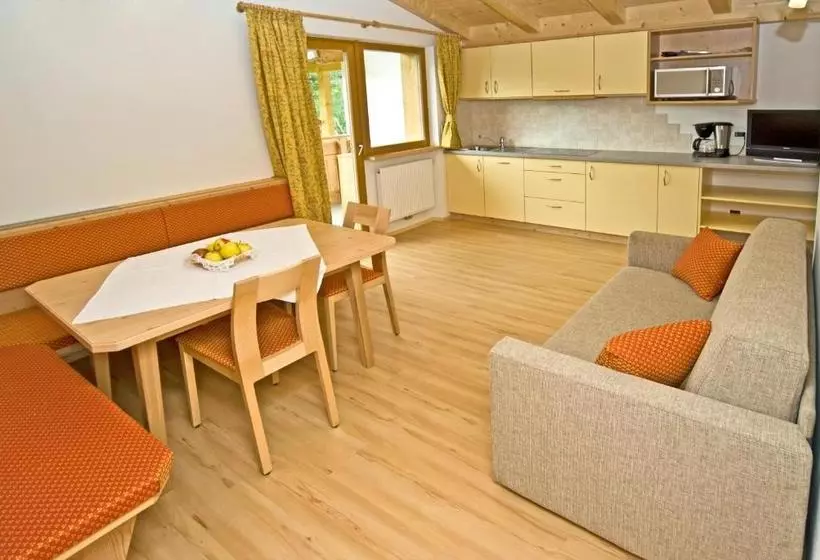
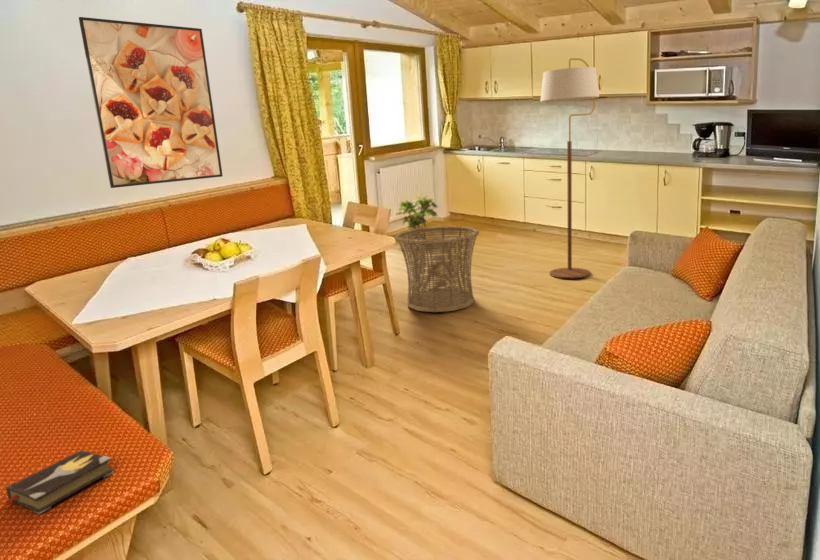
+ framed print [78,16,224,189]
+ hardback book [2,449,115,515]
+ floor lamp [539,57,600,279]
+ potted plant [394,193,439,245]
+ basket [394,225,480,313]
